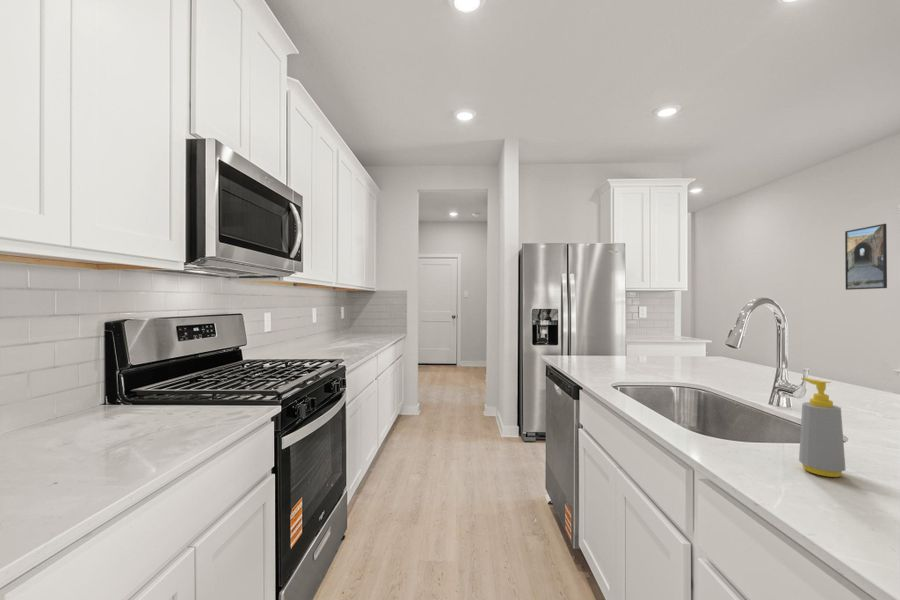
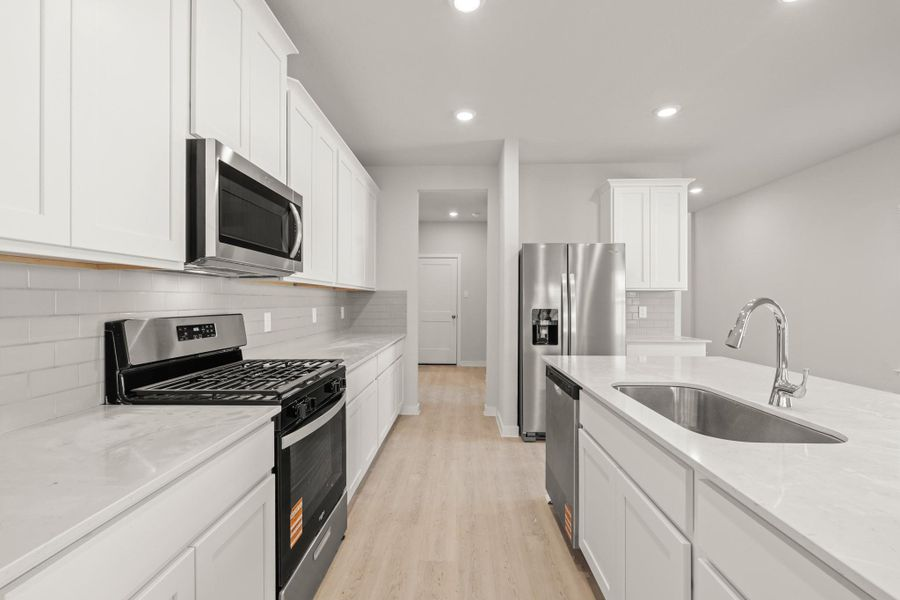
- soap bottle [798,377,846,478]
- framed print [844,223,888,291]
